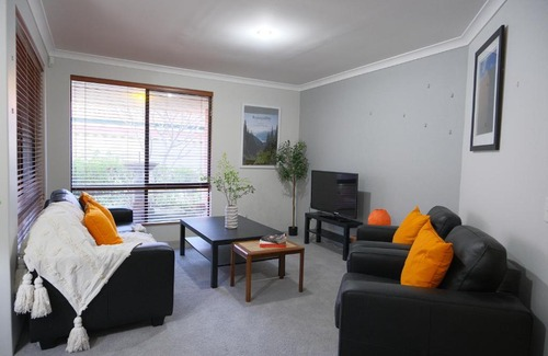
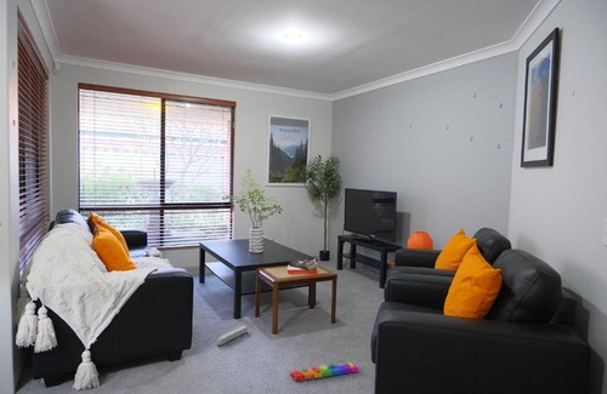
+ knob puzzle [289,360,361,382]
+ toy train [216,325,249,347]
